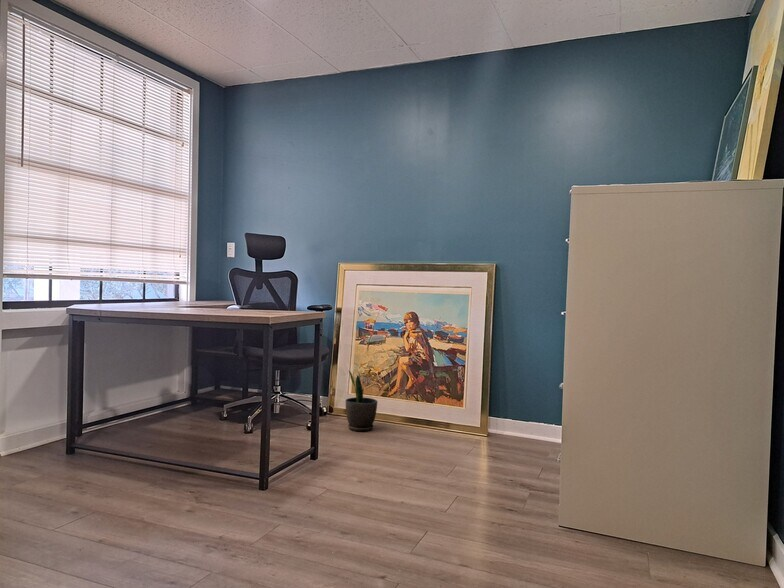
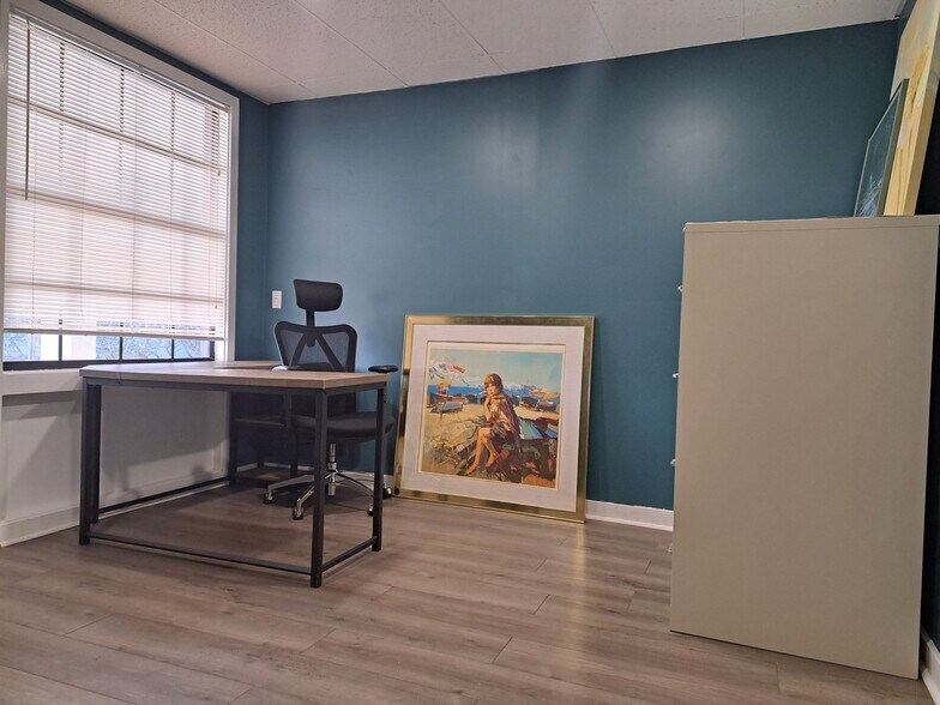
- potted plant [345,369,378,432]
